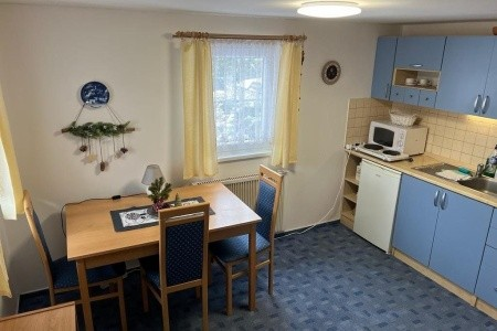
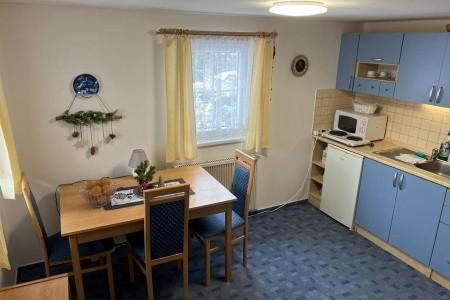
+ fruit basket [78,176,118,208]
